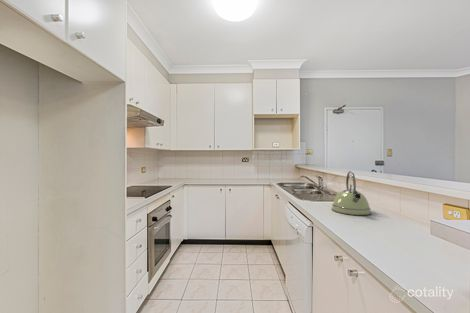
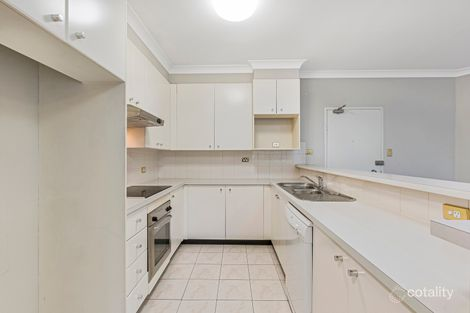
- kettle [331,170,372,216]
